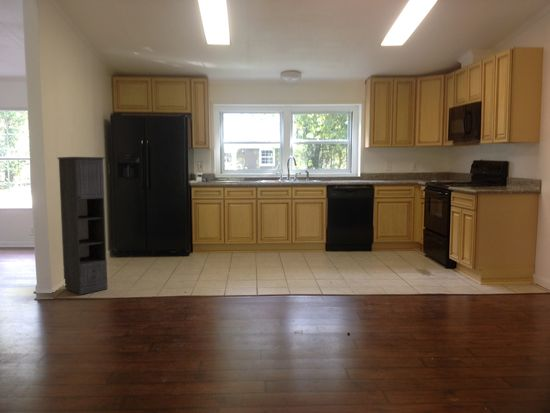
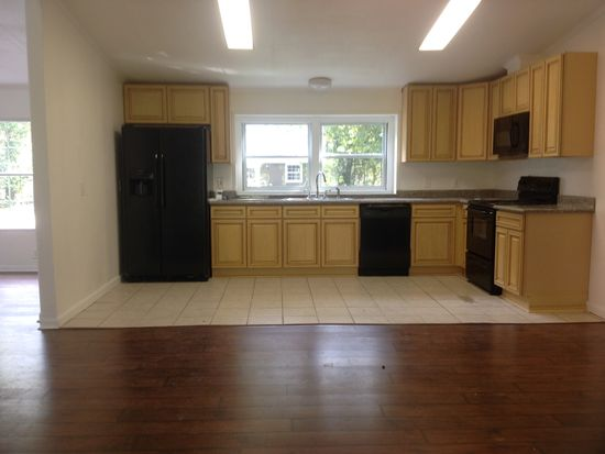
- storage cabinet [57,156,109,296]
